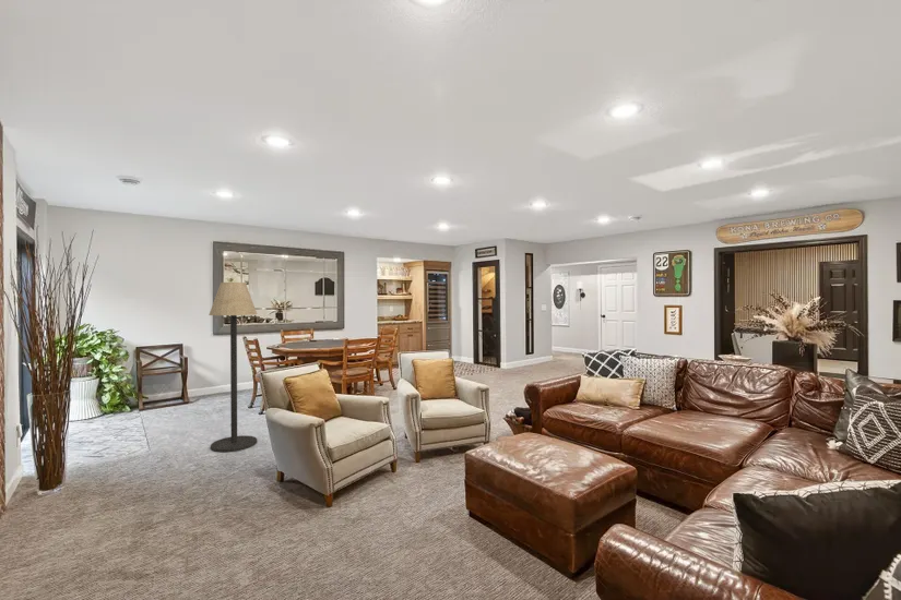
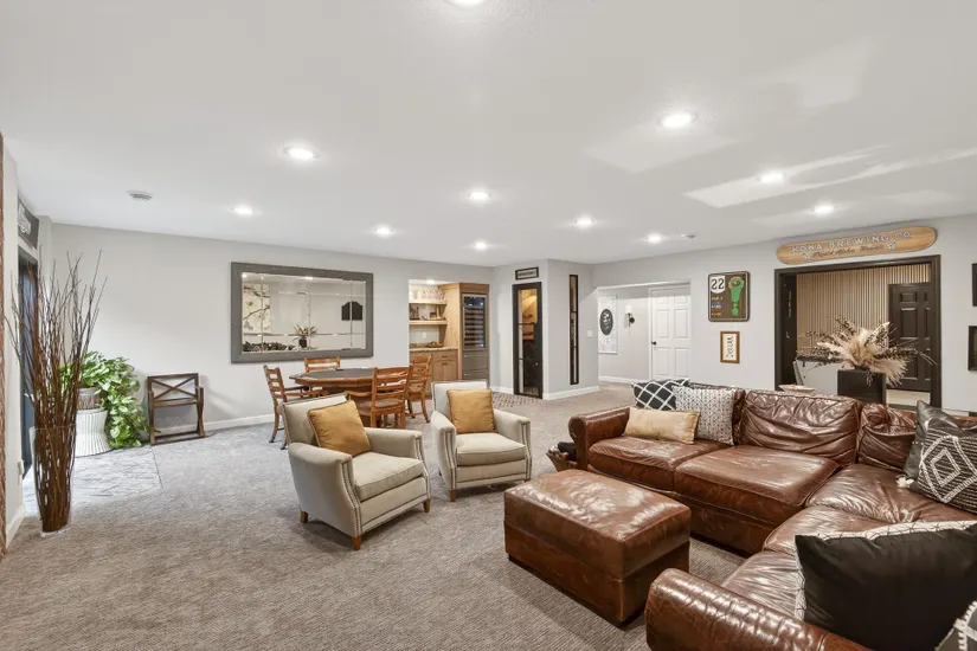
- floor lamp [208,281,258,453]
